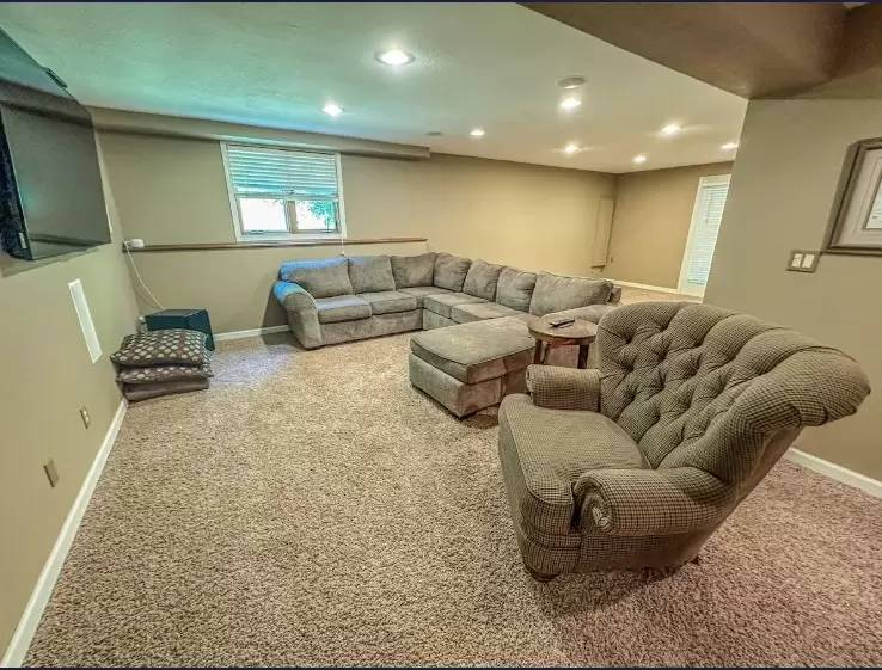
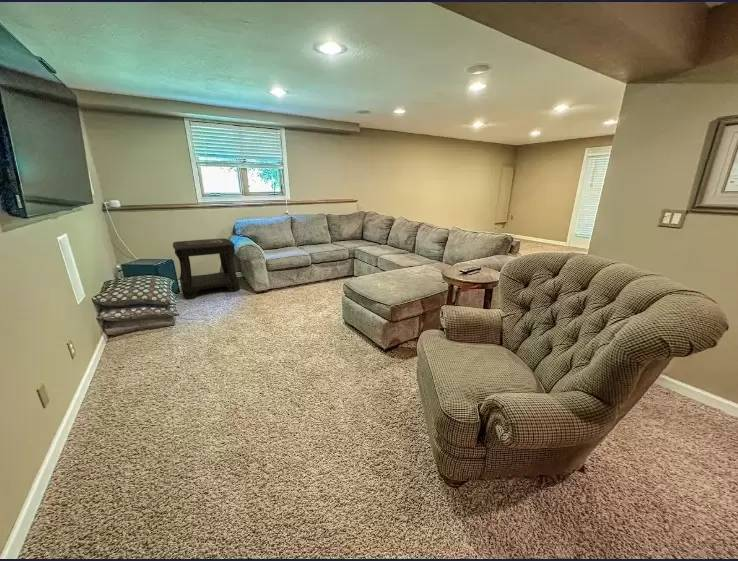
+ side table [172,237,241,299]
